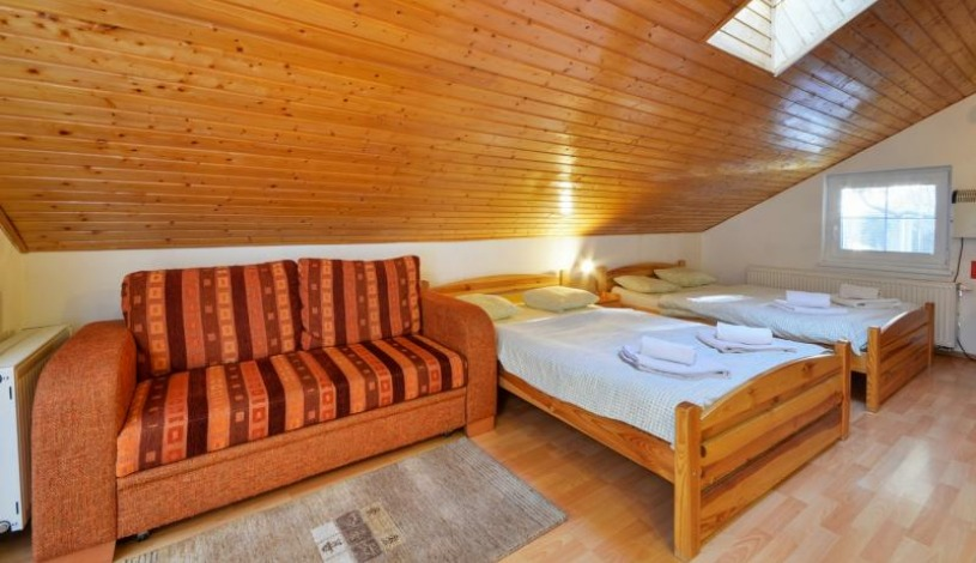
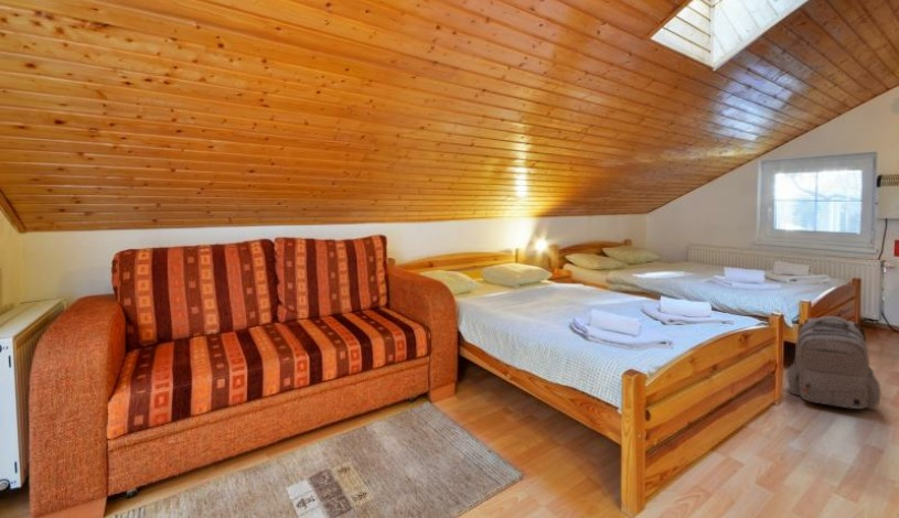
+ backpack [785,315,882,410]
